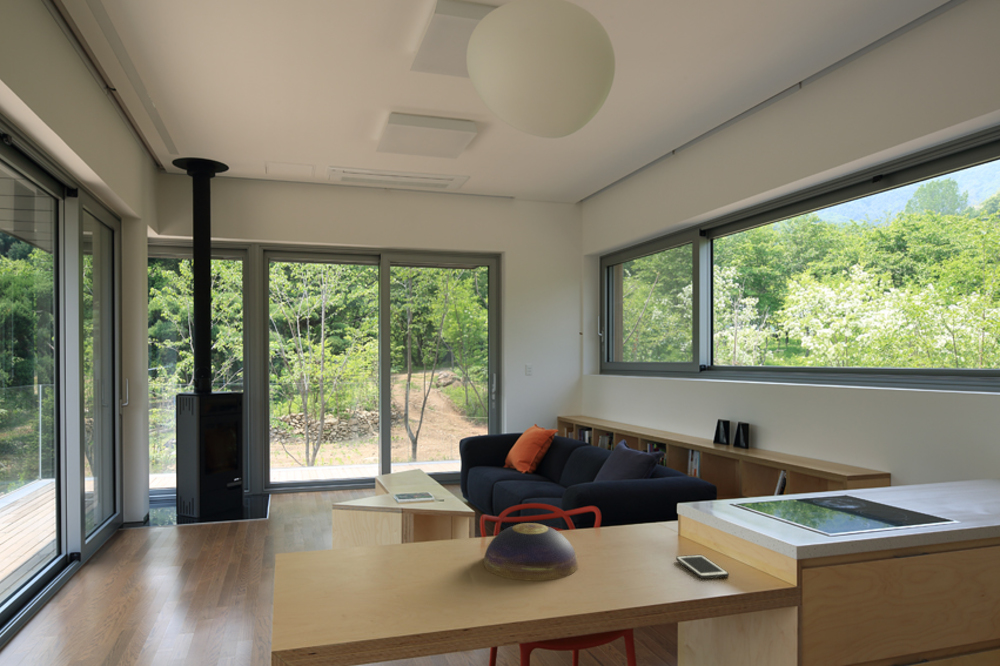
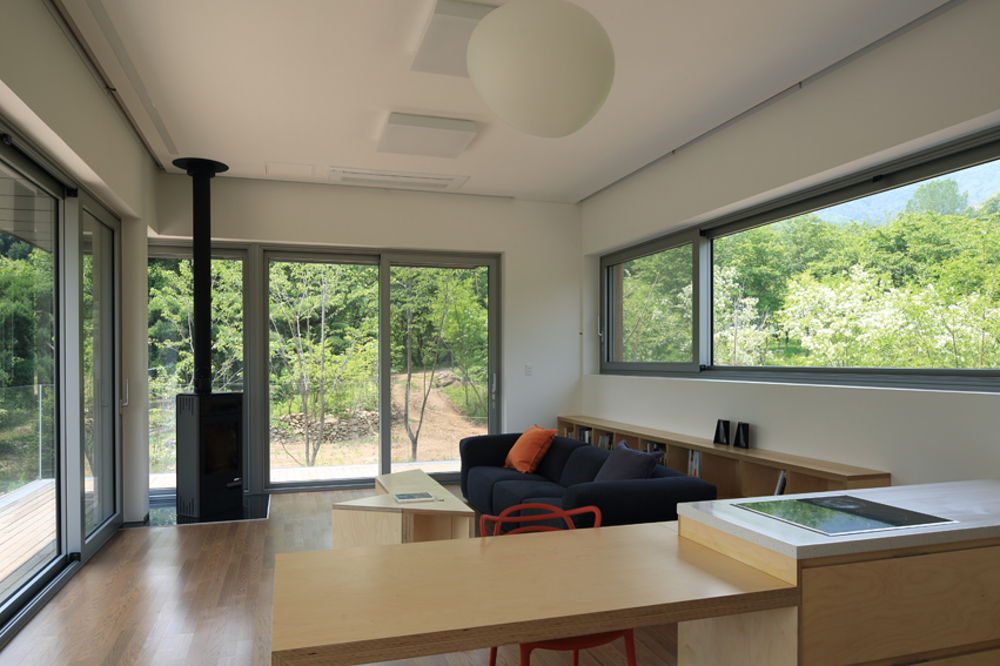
- cell phone [675,554,730,580]
- decorative bowl [483,522,579,582]
